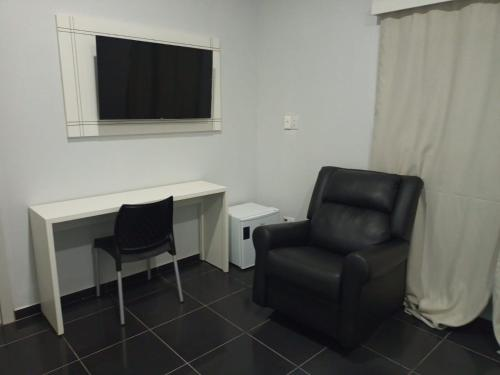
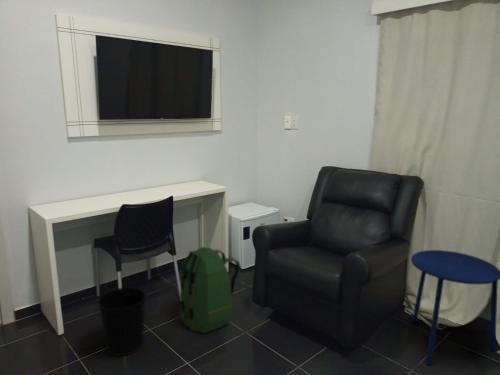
+ wastebasket [97,286,147,357]
+ side table [410,249,500,366]
+ backpack [179,246,241,334]
